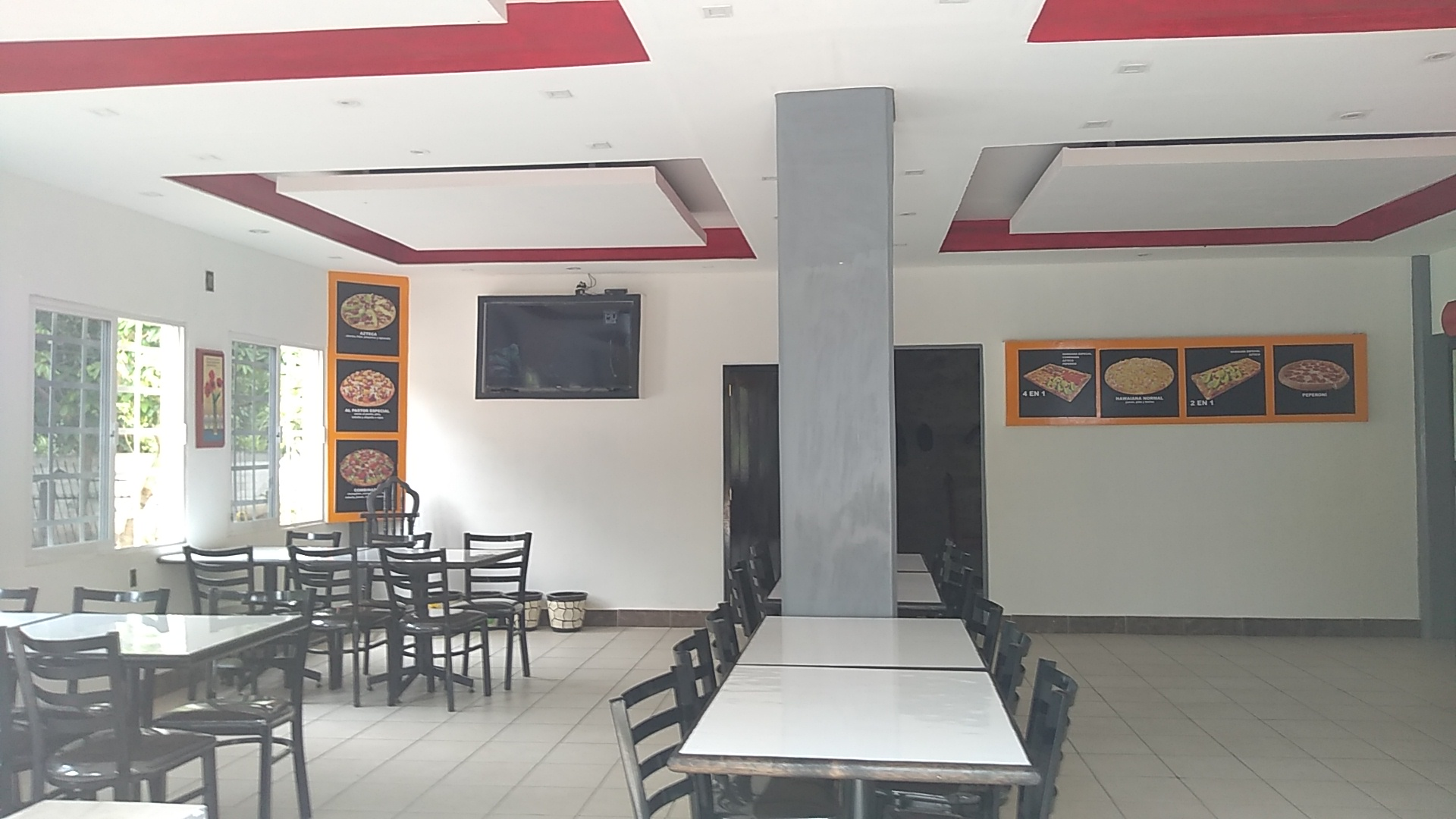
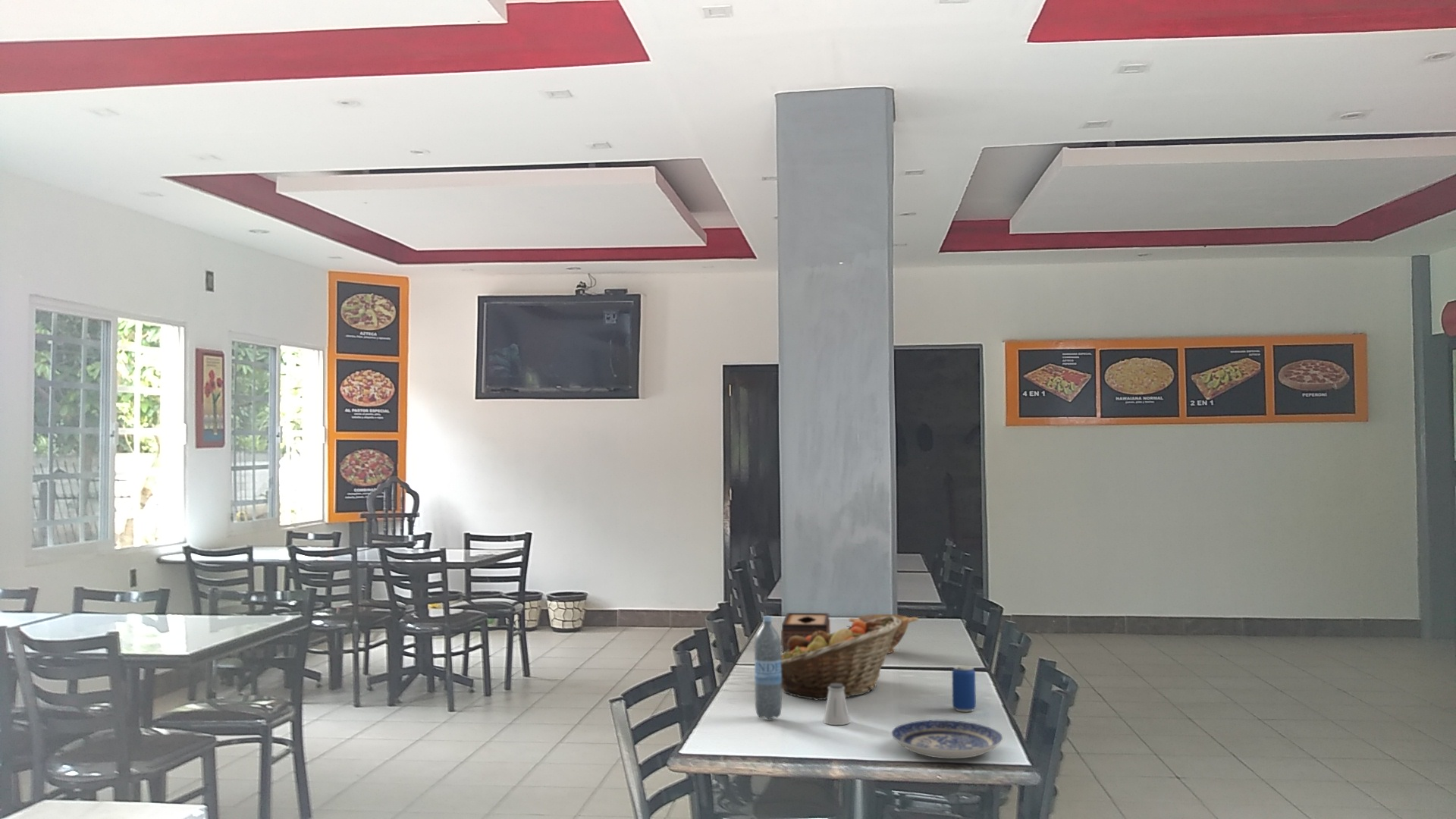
+ fruit basket [781,616,901,701]
+ tissue box [780,612,831,653]
+ beverage can [952,664,977,713]
+ water bottle [754,615,783,720]
+ bowl [848,613,919,654]
+ plate [891,720,1003,759]
+ saltshaker [823,683,851,726]
